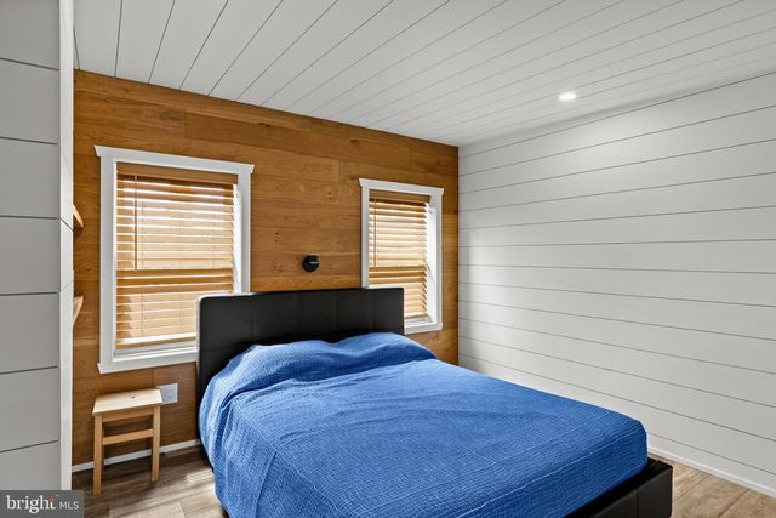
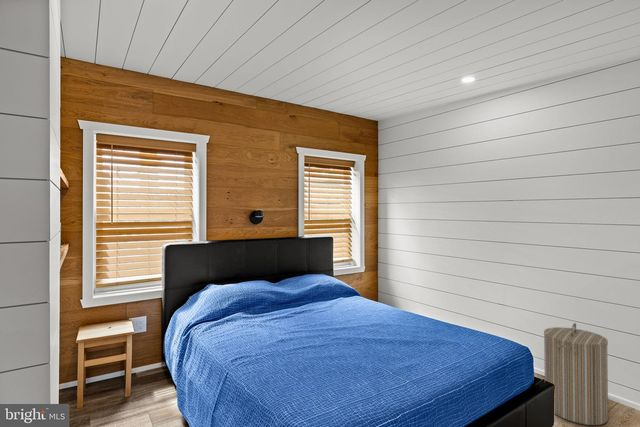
+ laundry hamper [543,322,609,426]
